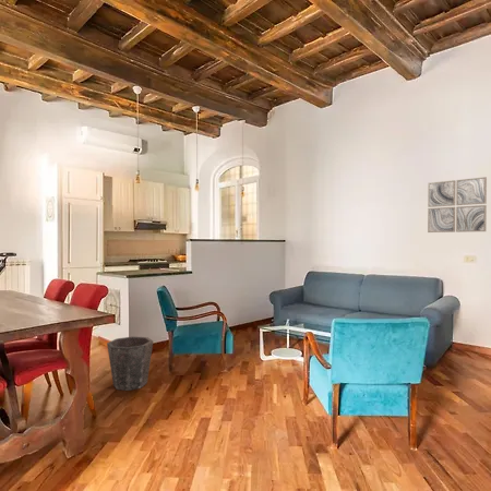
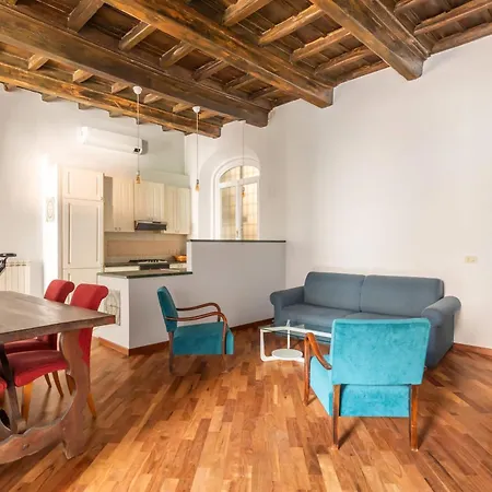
- waste bin [106,335,154,392]
- wall art [427,176,488,233]
